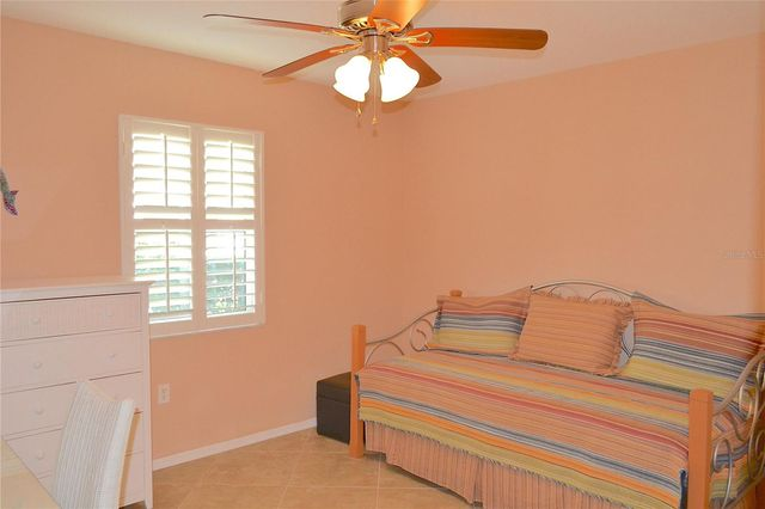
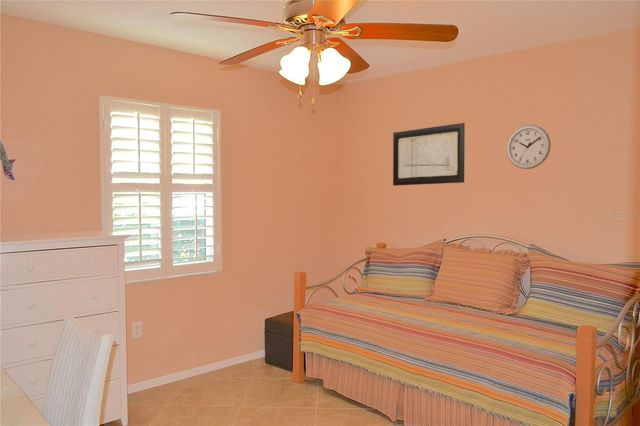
+ wall art [392,122,466,187]
+ wall clock [506,124,552,170]
